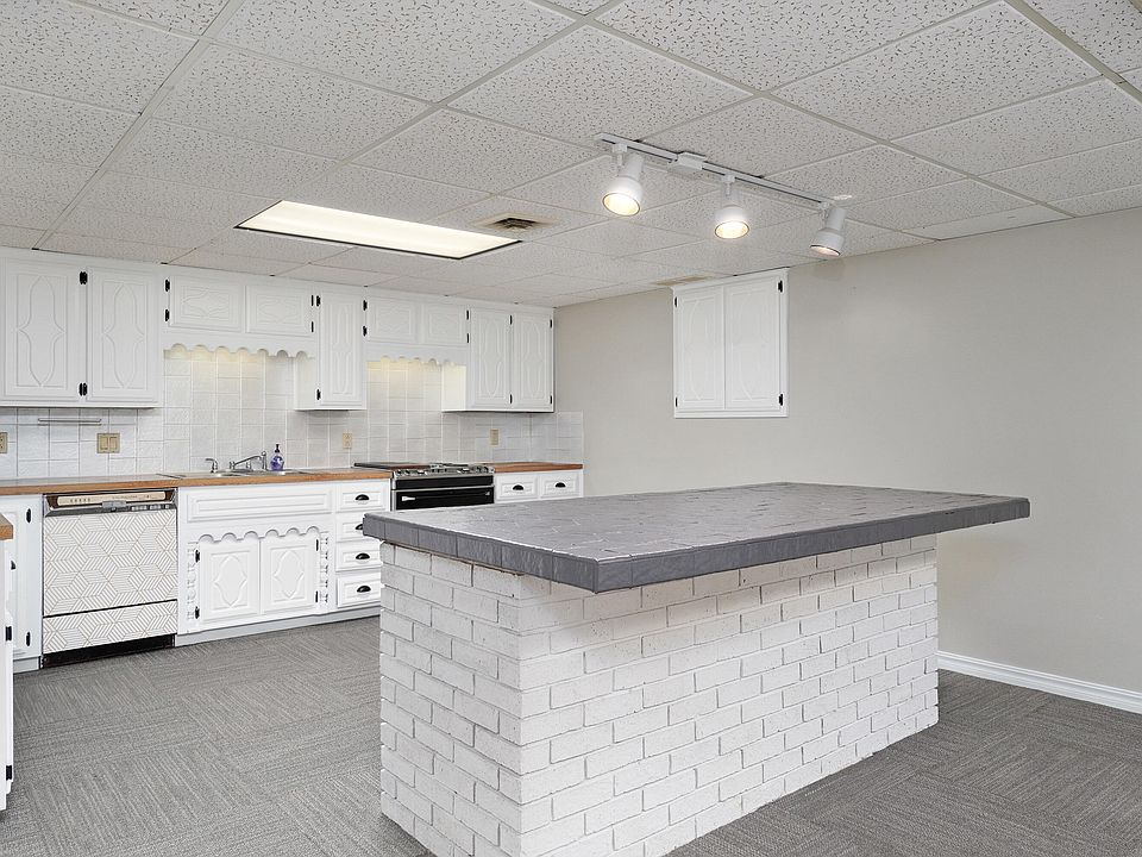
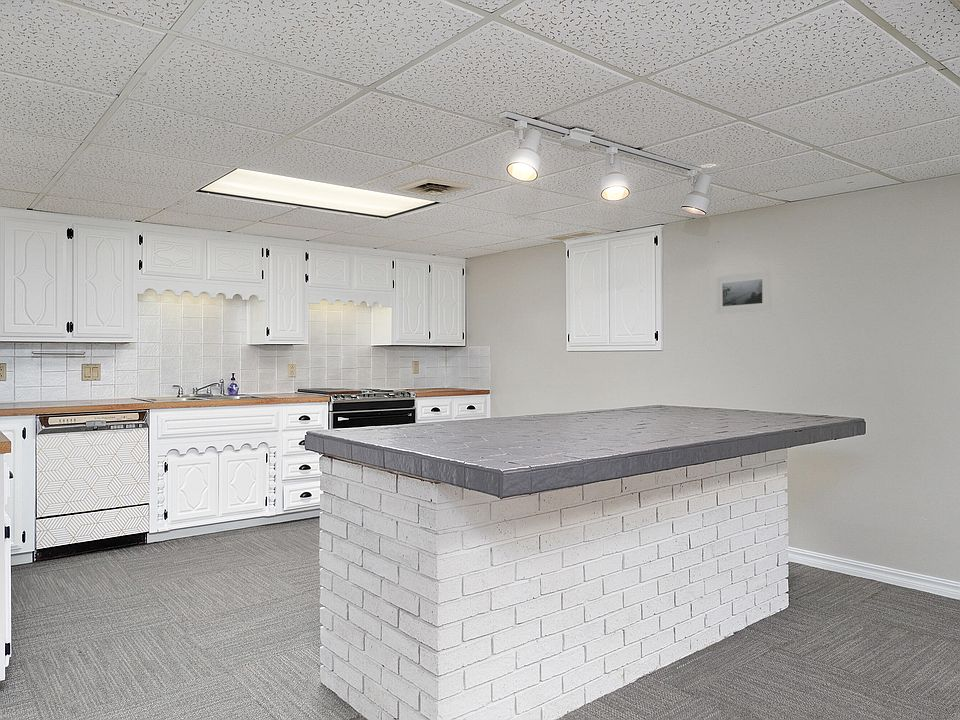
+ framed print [715,270,772,315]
